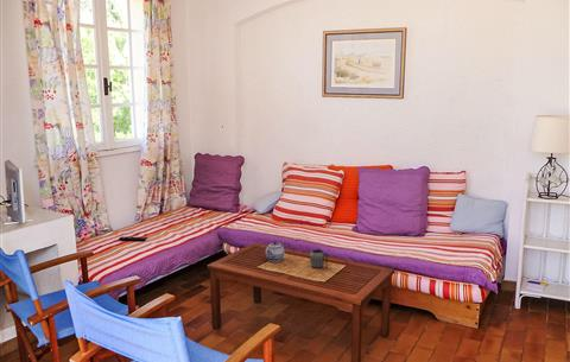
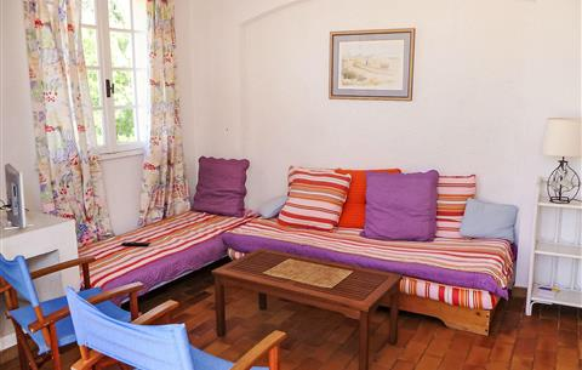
- mug [309,248,330,271]
- teapot [265,240,286,262]
